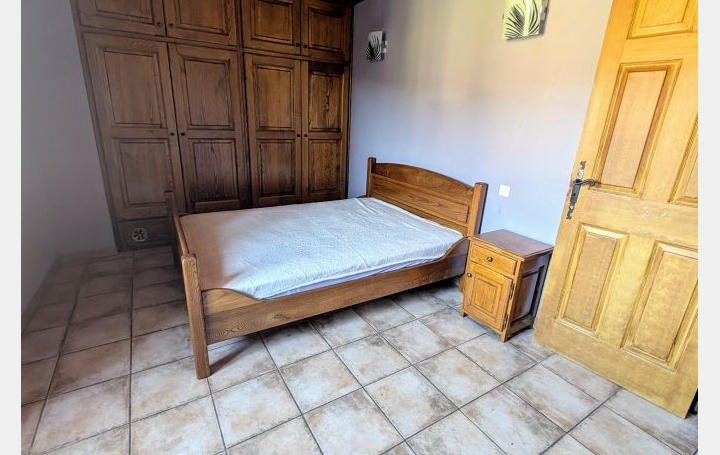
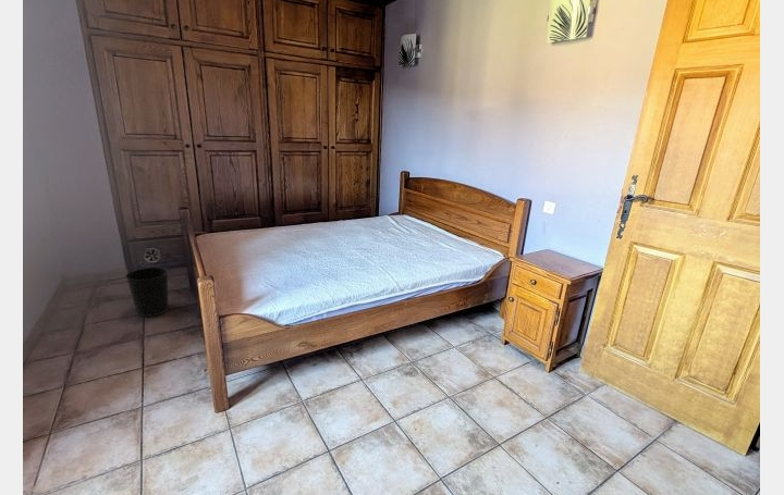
+ wastebasket [124,267,170,318]
